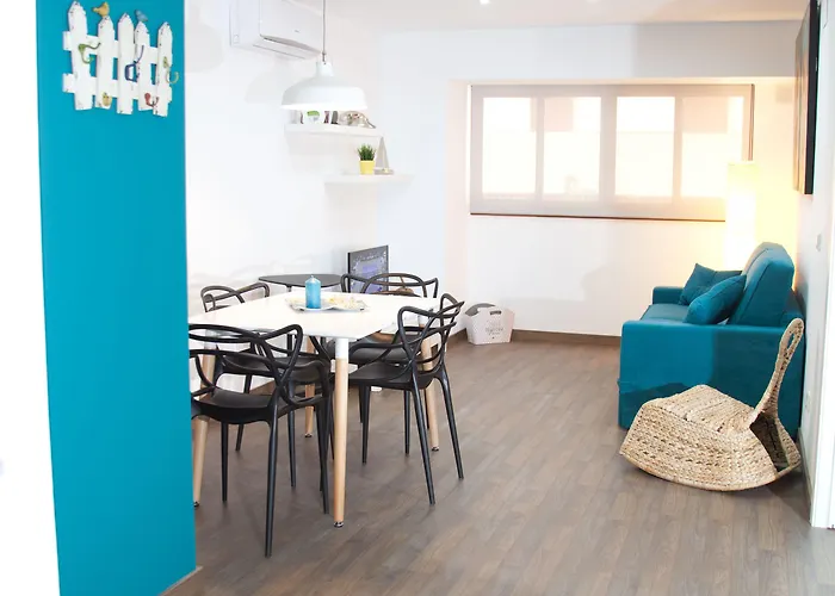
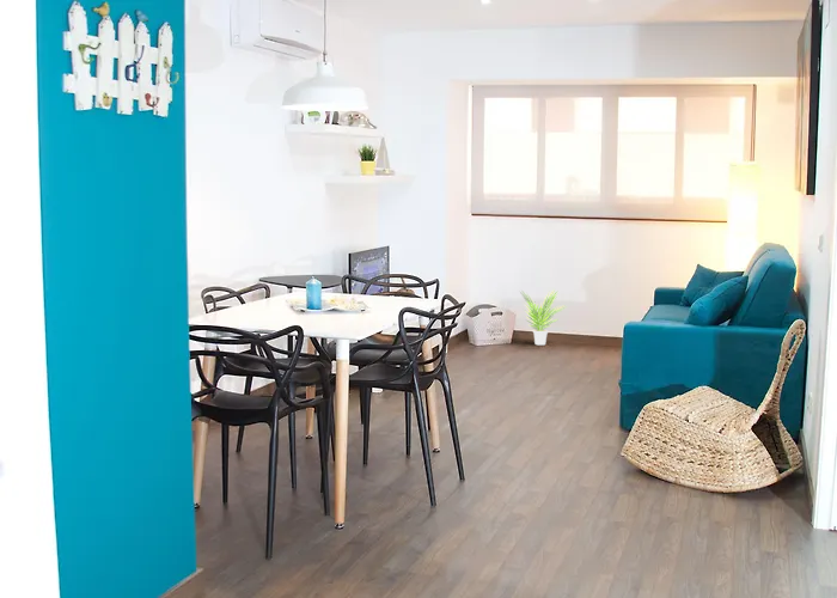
+ potted plant [519,289,567,347]
